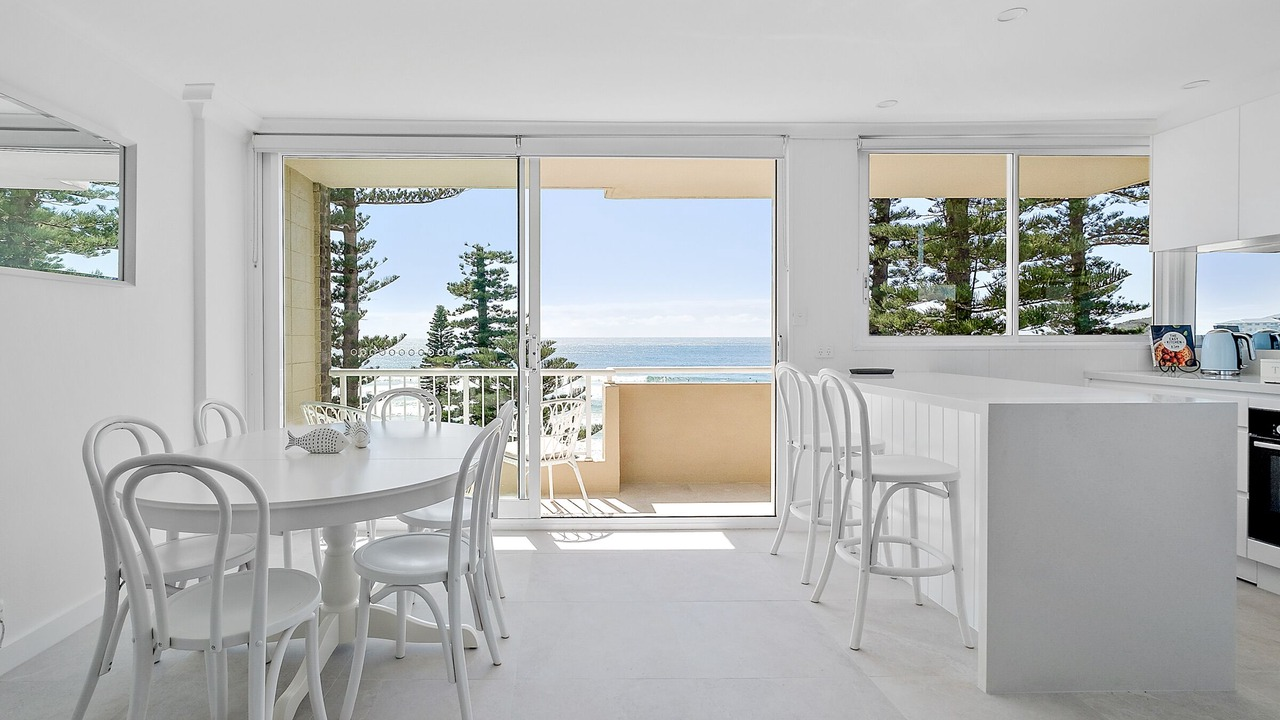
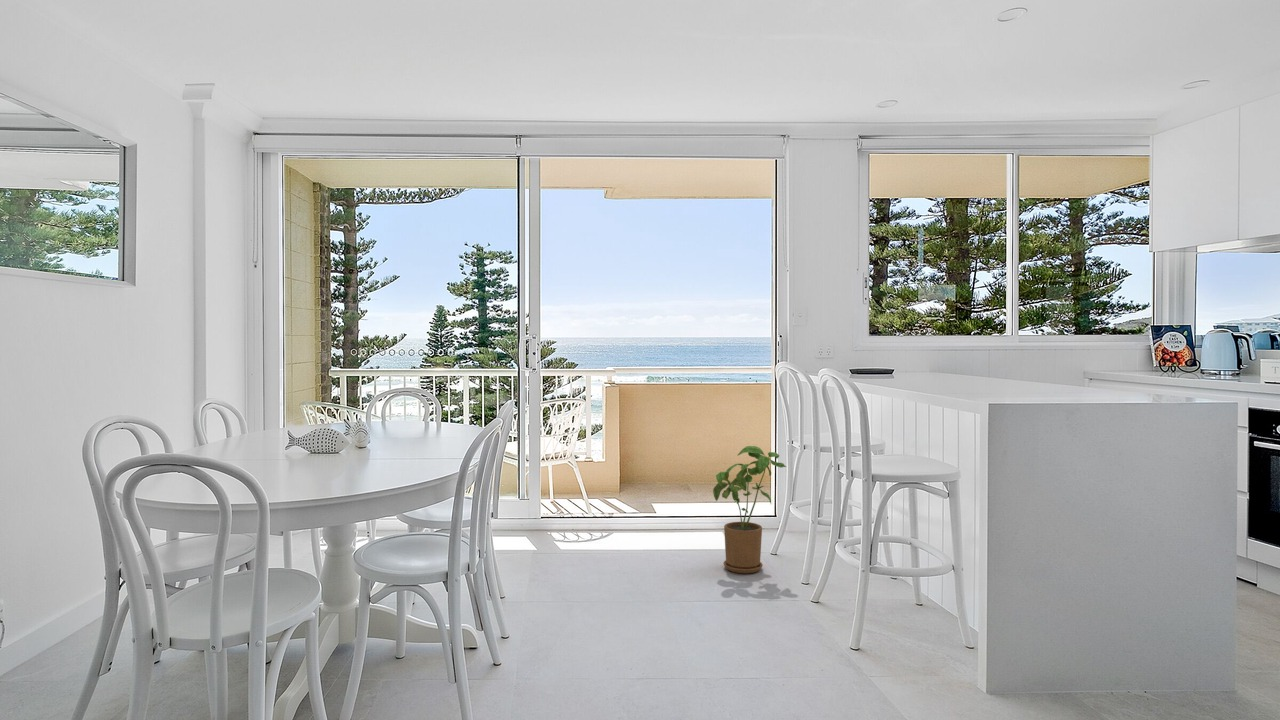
+ house plant [712,445,787,574]
